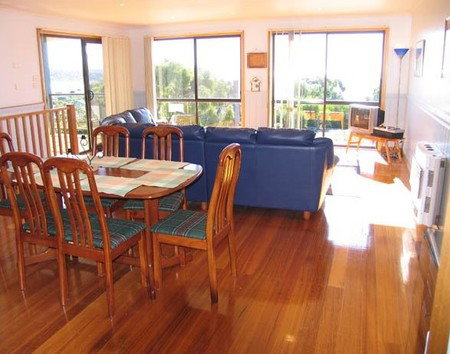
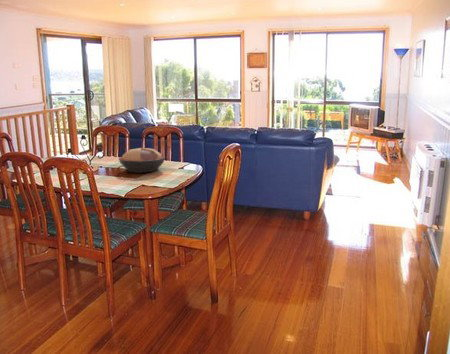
+ decorative bowl [117,147,166,174]
